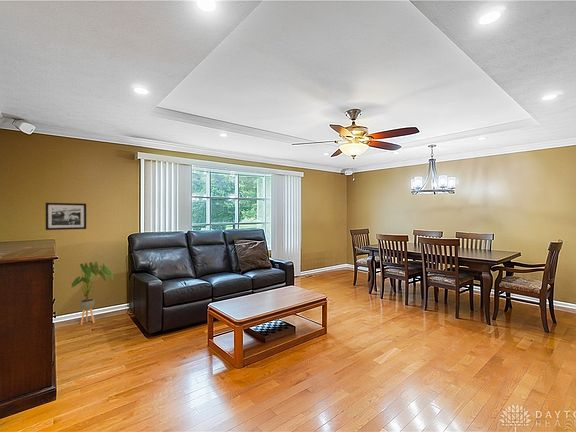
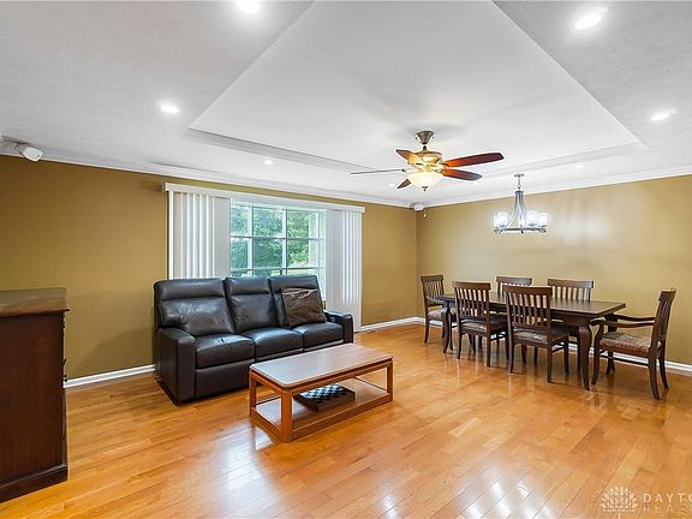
- picture frame [45,202,87,231]
- house plant [70,261,114,326]
